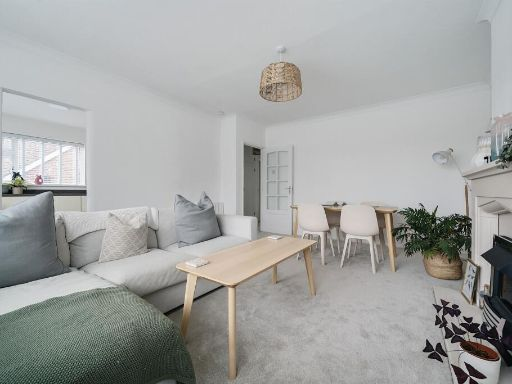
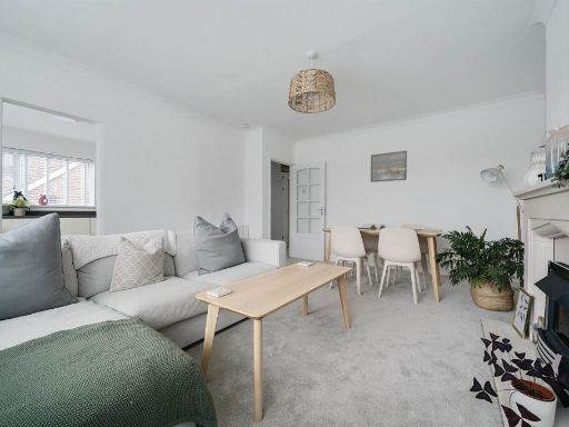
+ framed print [370,150,408,183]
